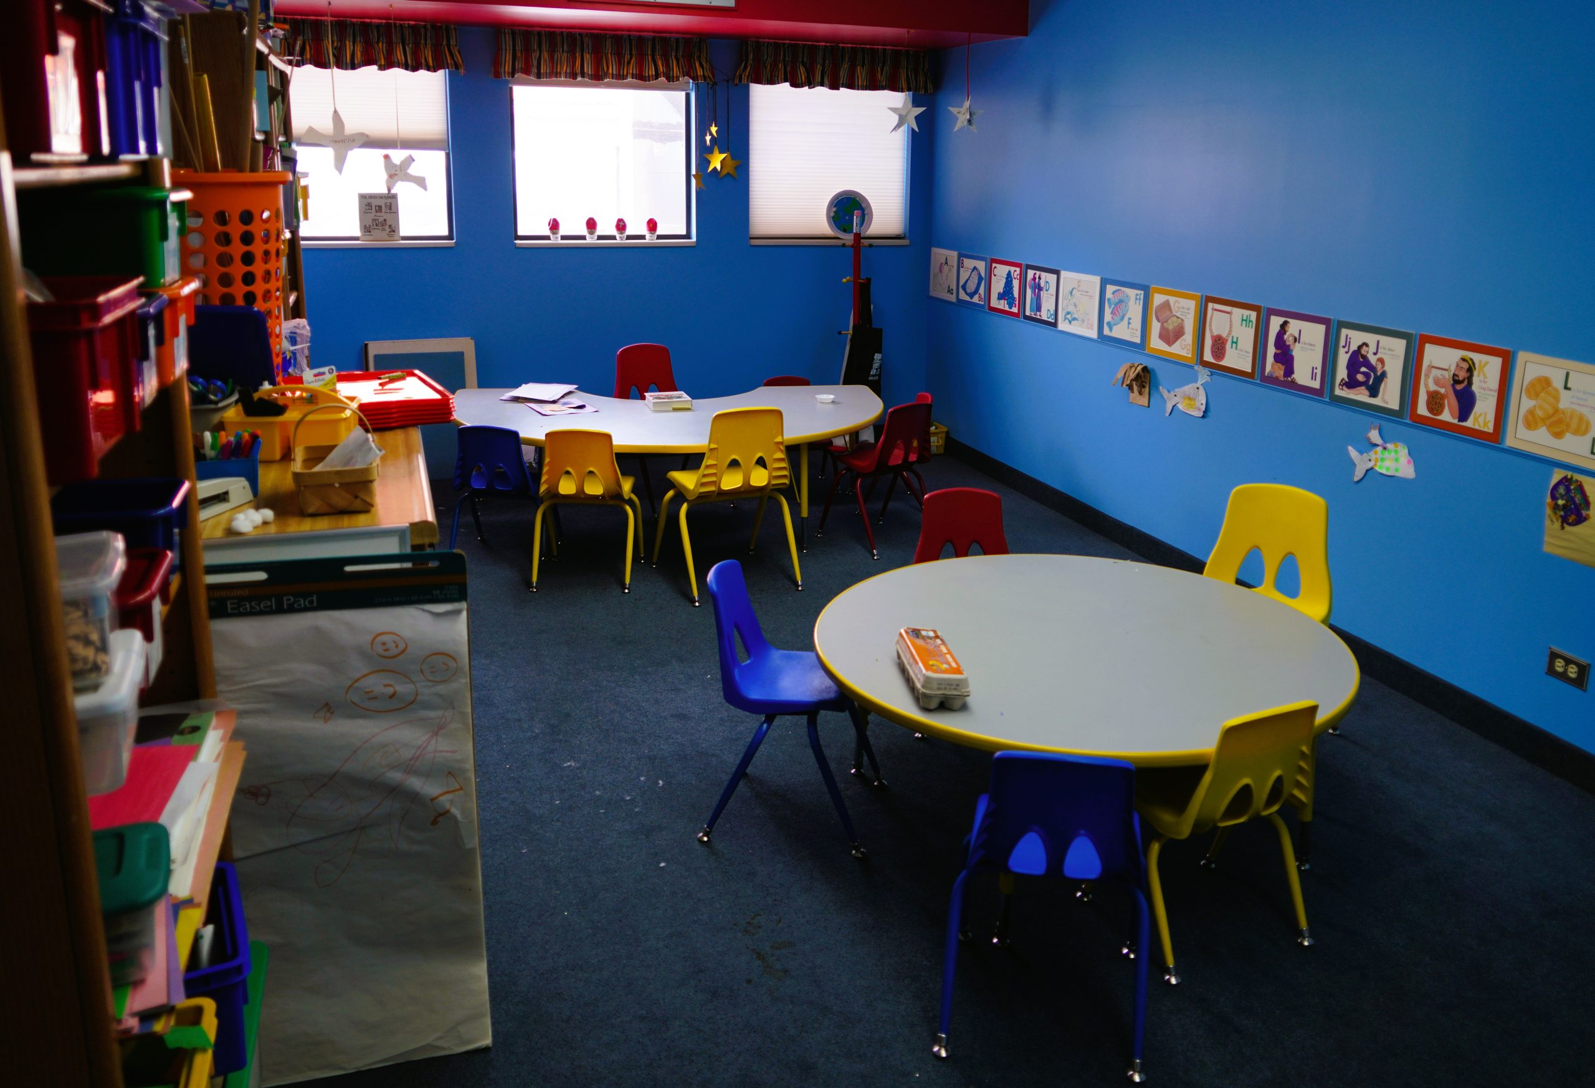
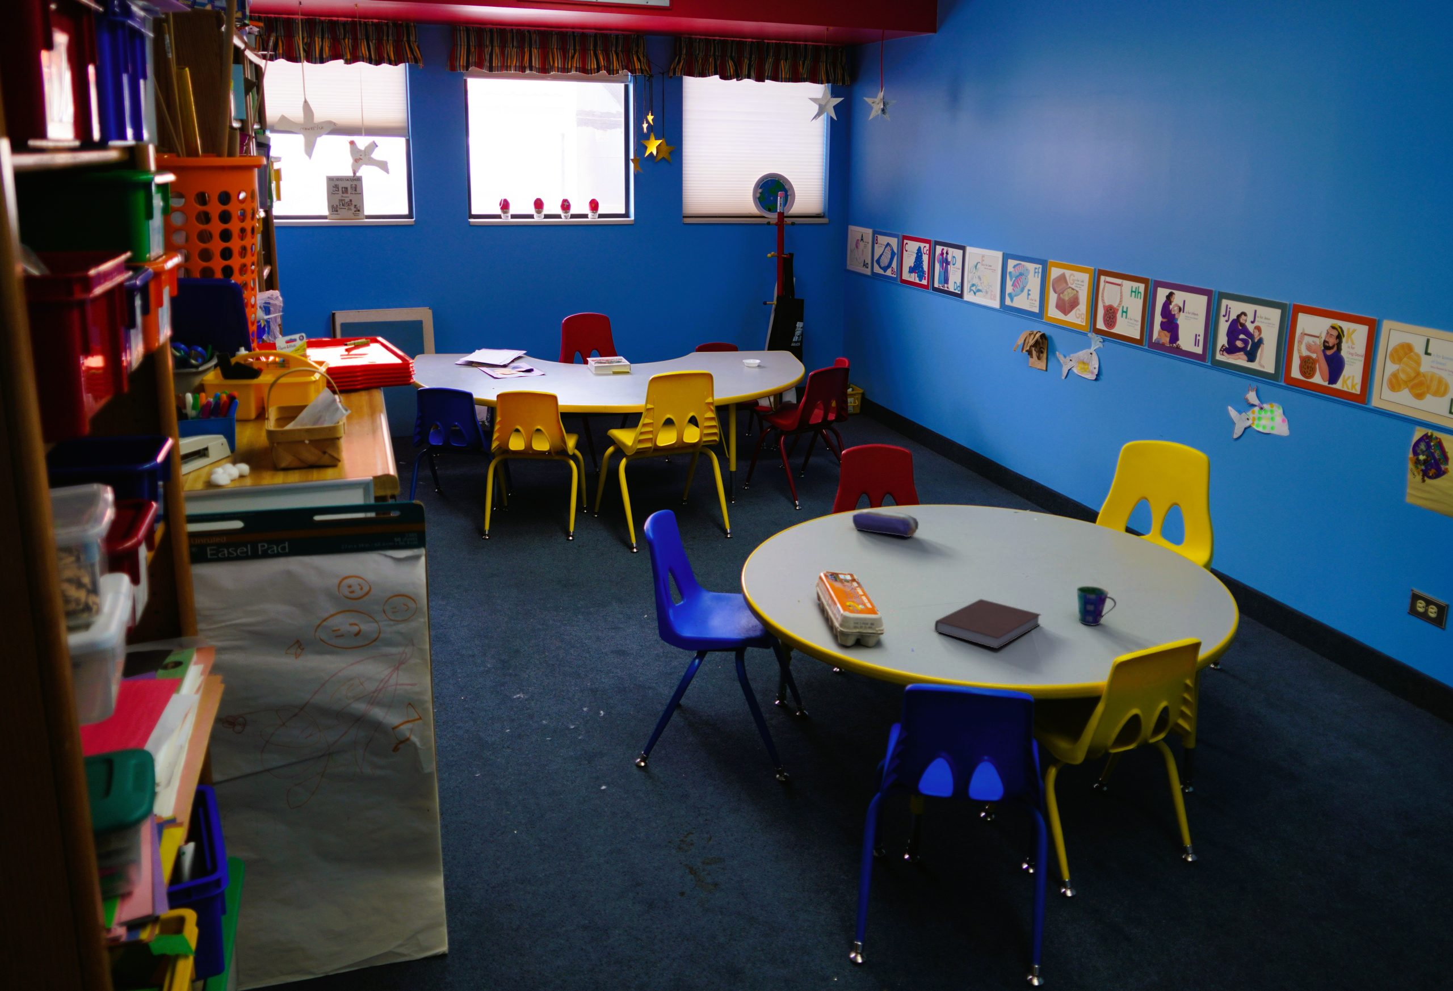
+ cup [1077,586,1117,626]
+ notebook [934,598,1042,649]
+ pencil case [852,509,919,537]
